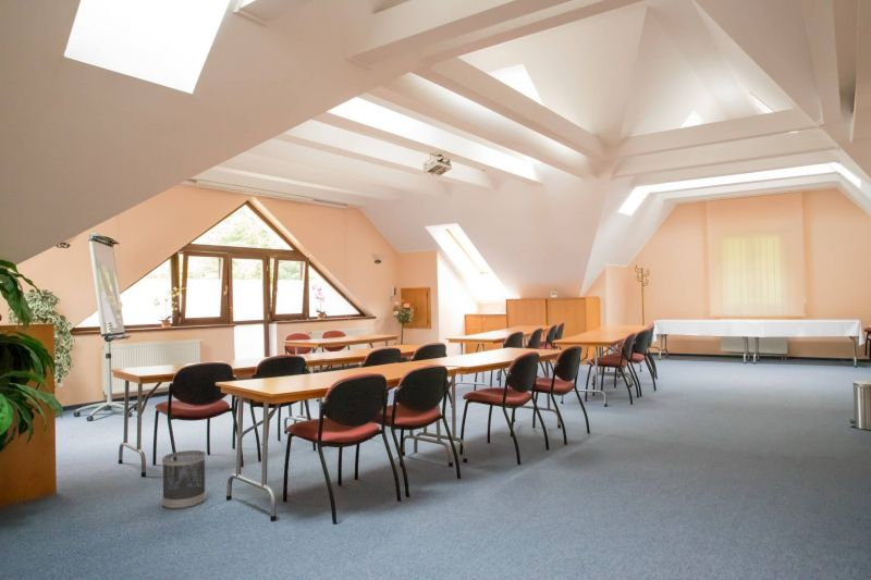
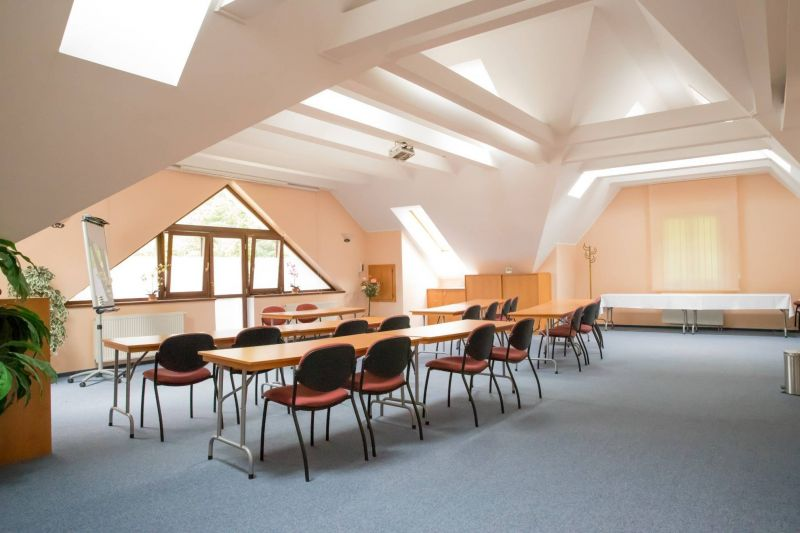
- wastebasket [161,449,207,510]
